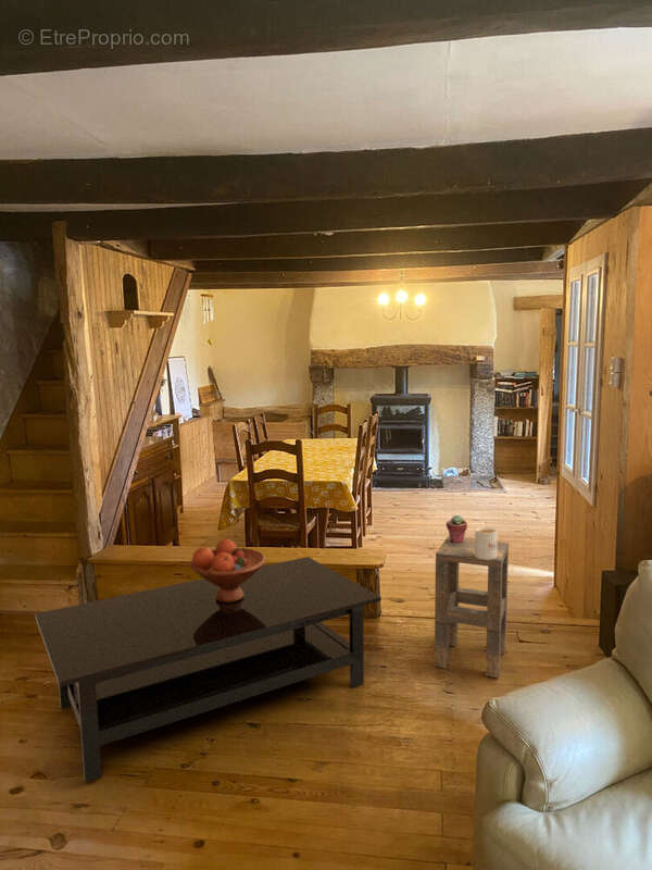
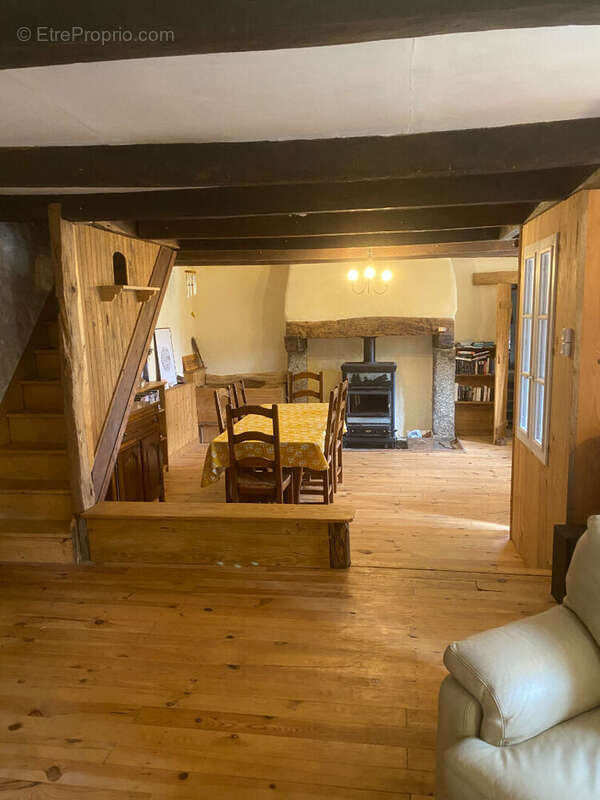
- fruit bowl [189,538,267,602]
- coffee table [34,556,383,783]
- potted succulent [444,514,468,543]
- side table [434,535,510,680]
- mug [474,526,499,560]
